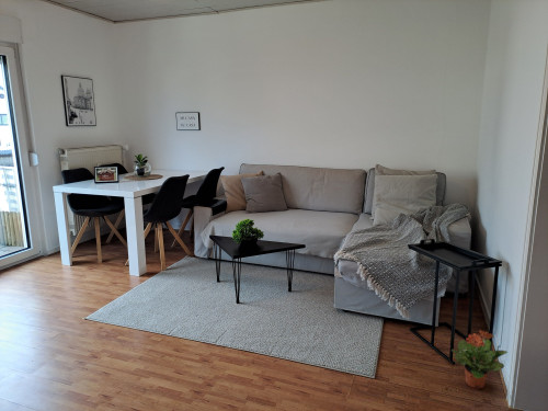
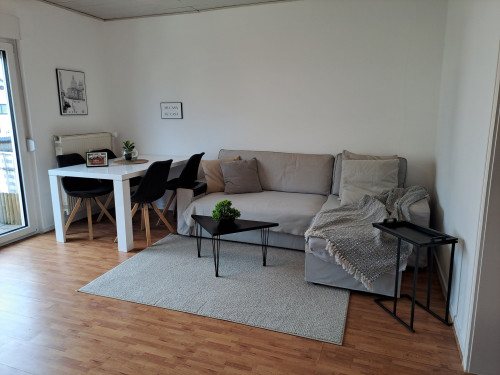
- potted plant [450,329,509,390]
